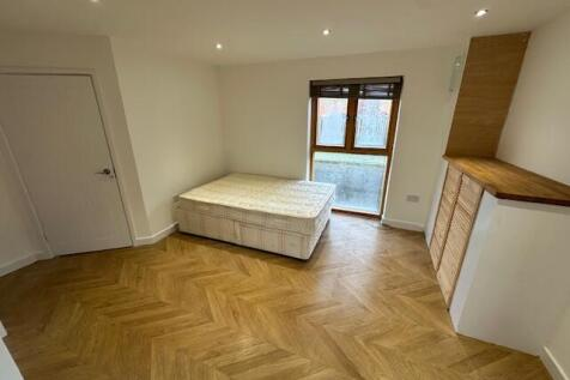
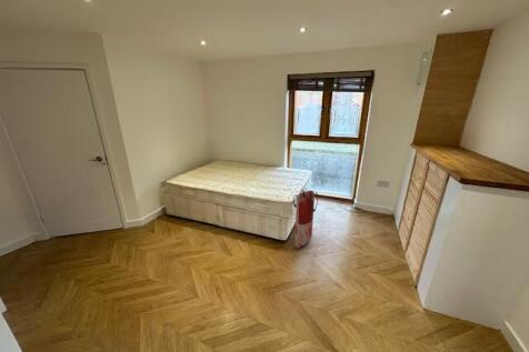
+ bag [292,189,319,250]
